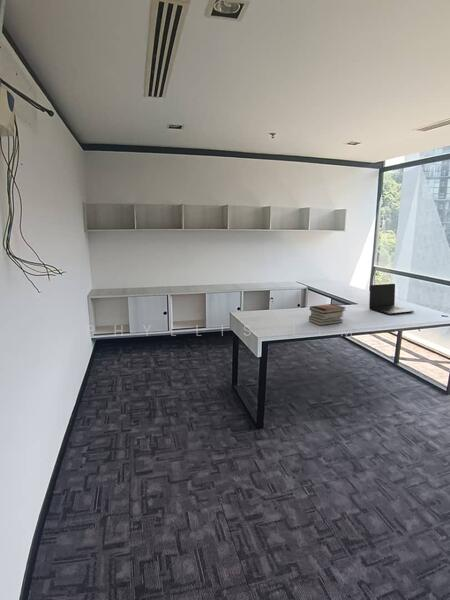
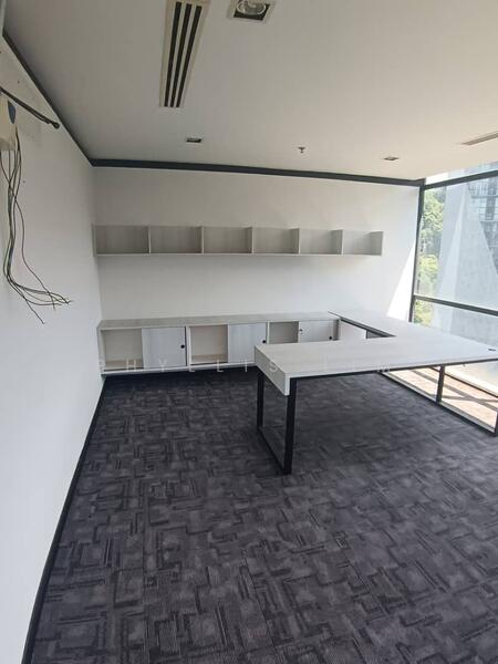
- book stack [308,303,347,326]
- laptop [368,283,415,315]
